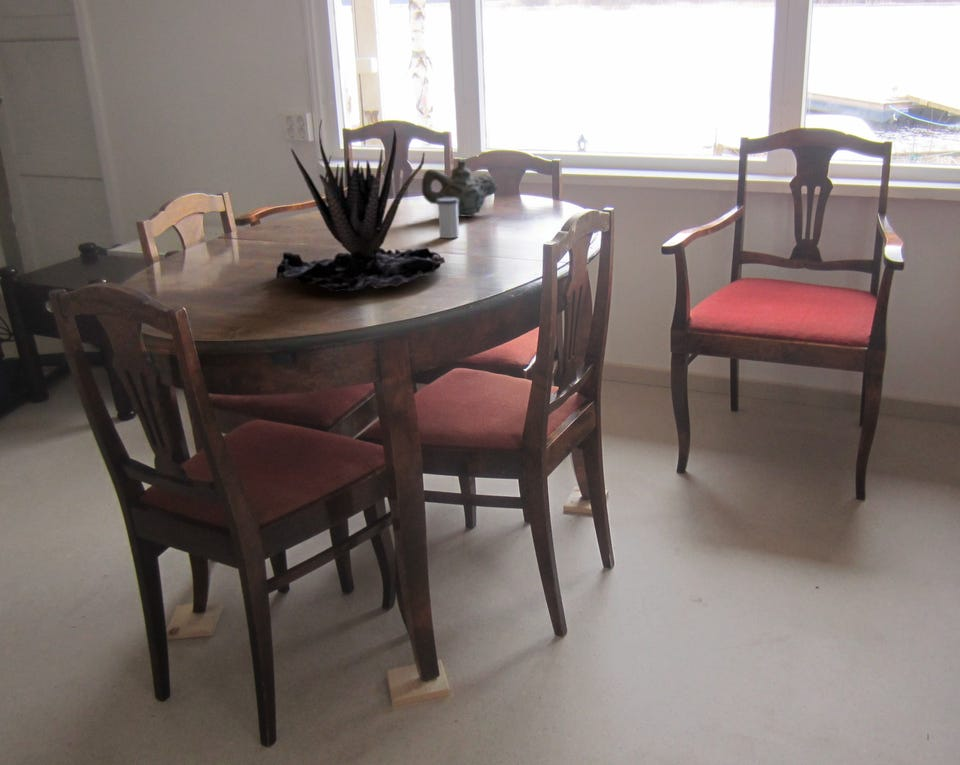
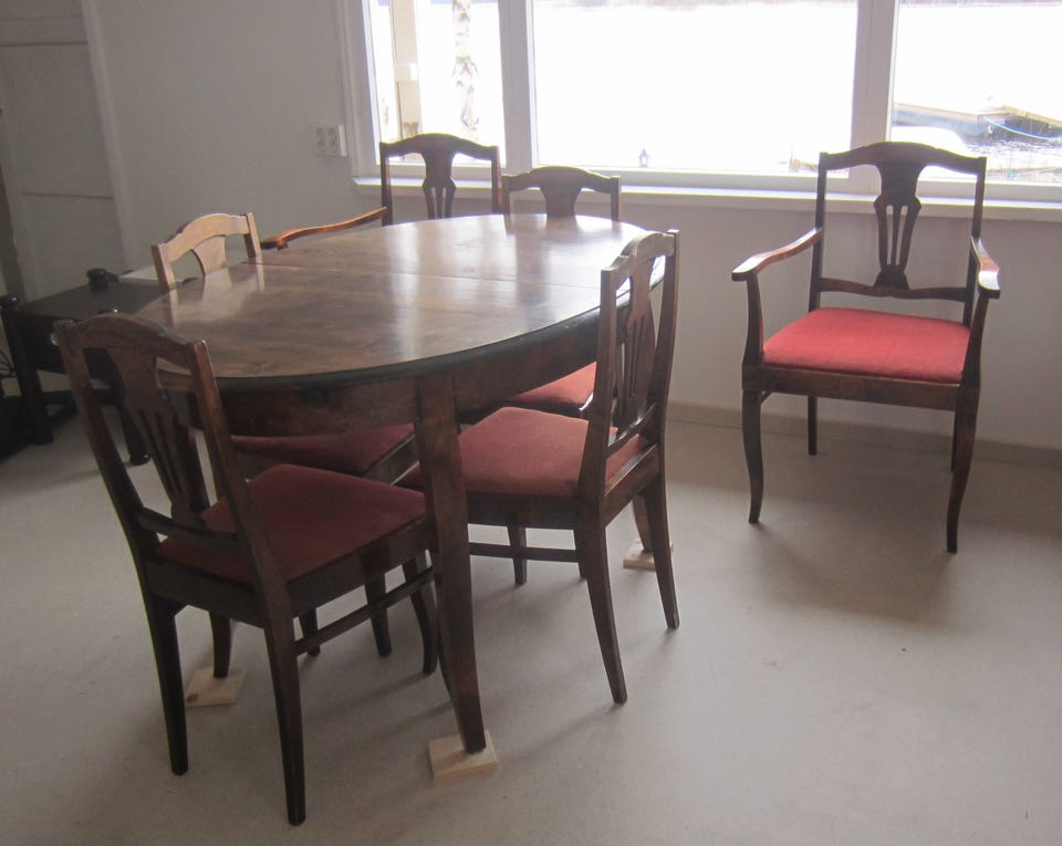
- teapot [421,159,498,218]
- salt shaker [436,198,460,239]
- plant [276,118,446,293]
